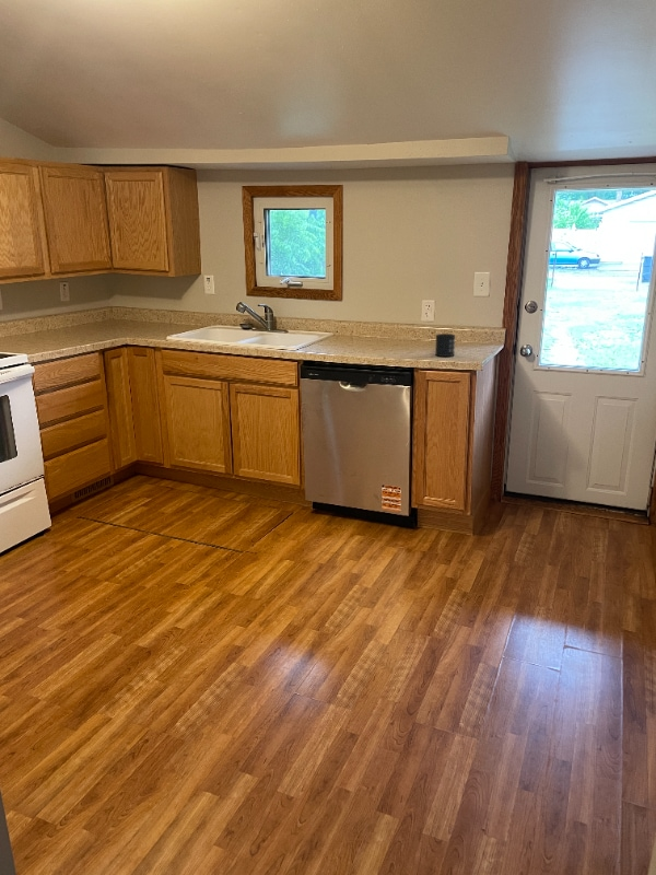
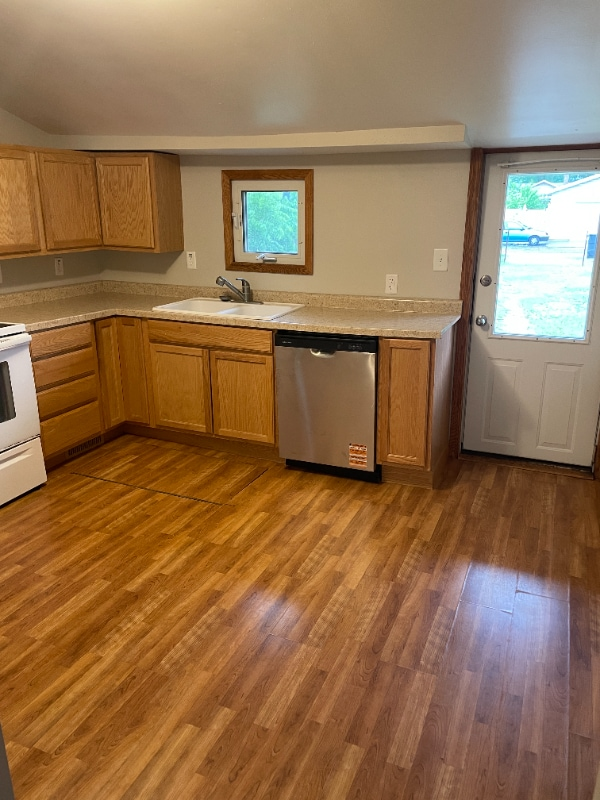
- mug [434,332,456,358]
